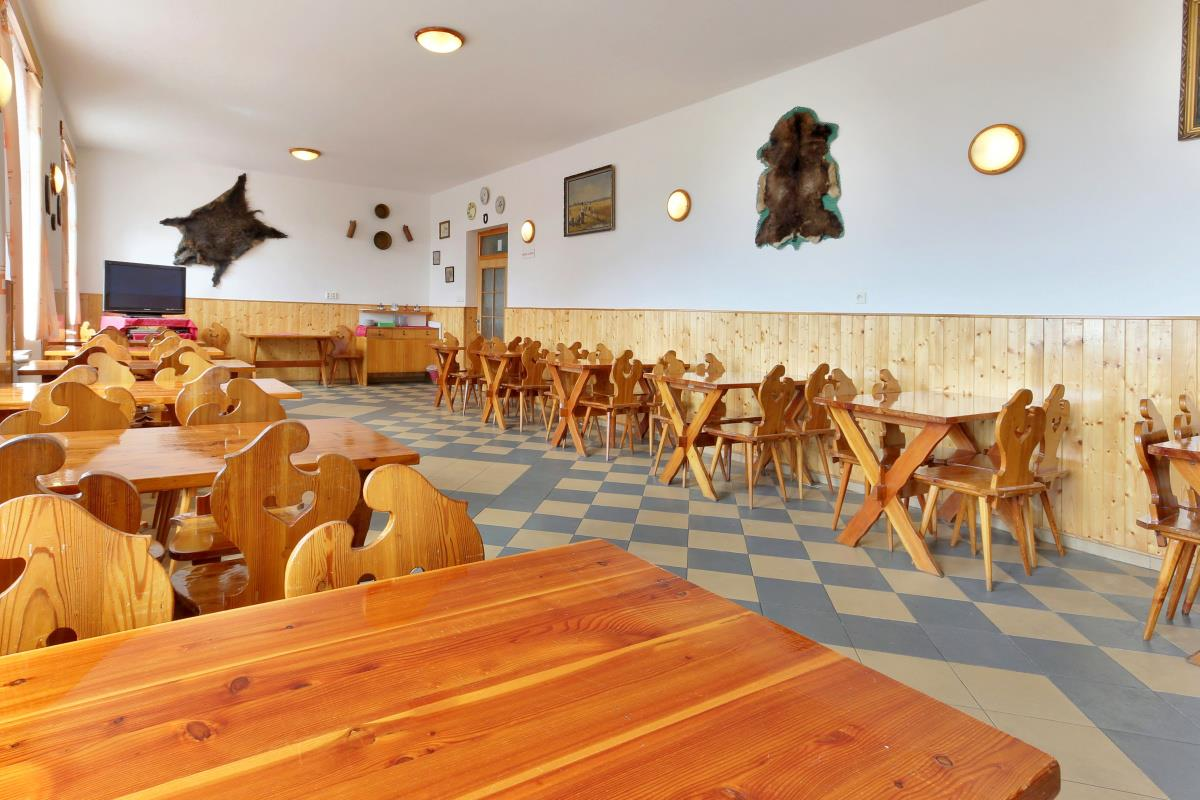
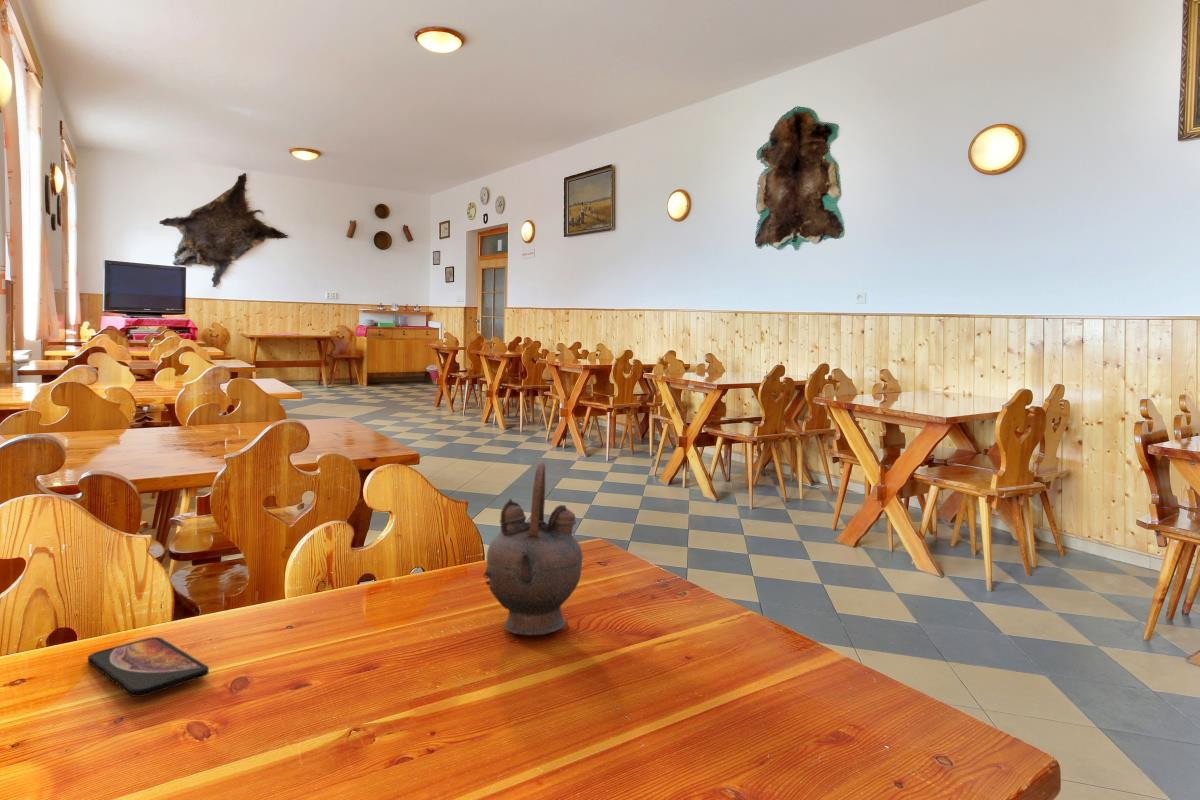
+ teapot [483,460,584,636]
+ smartphone [87,636,210,698]
